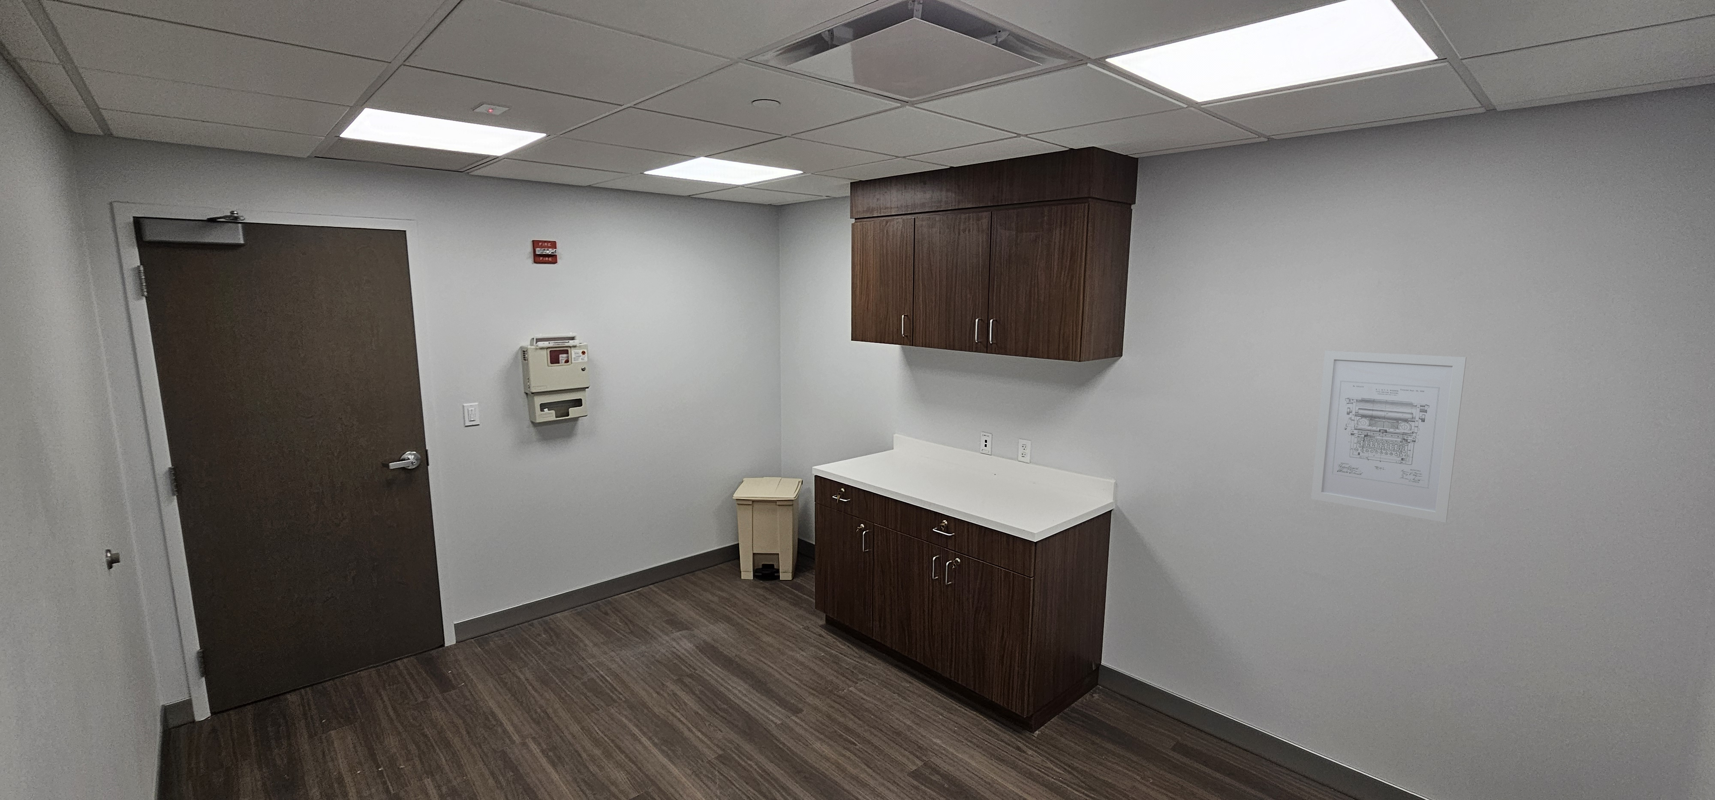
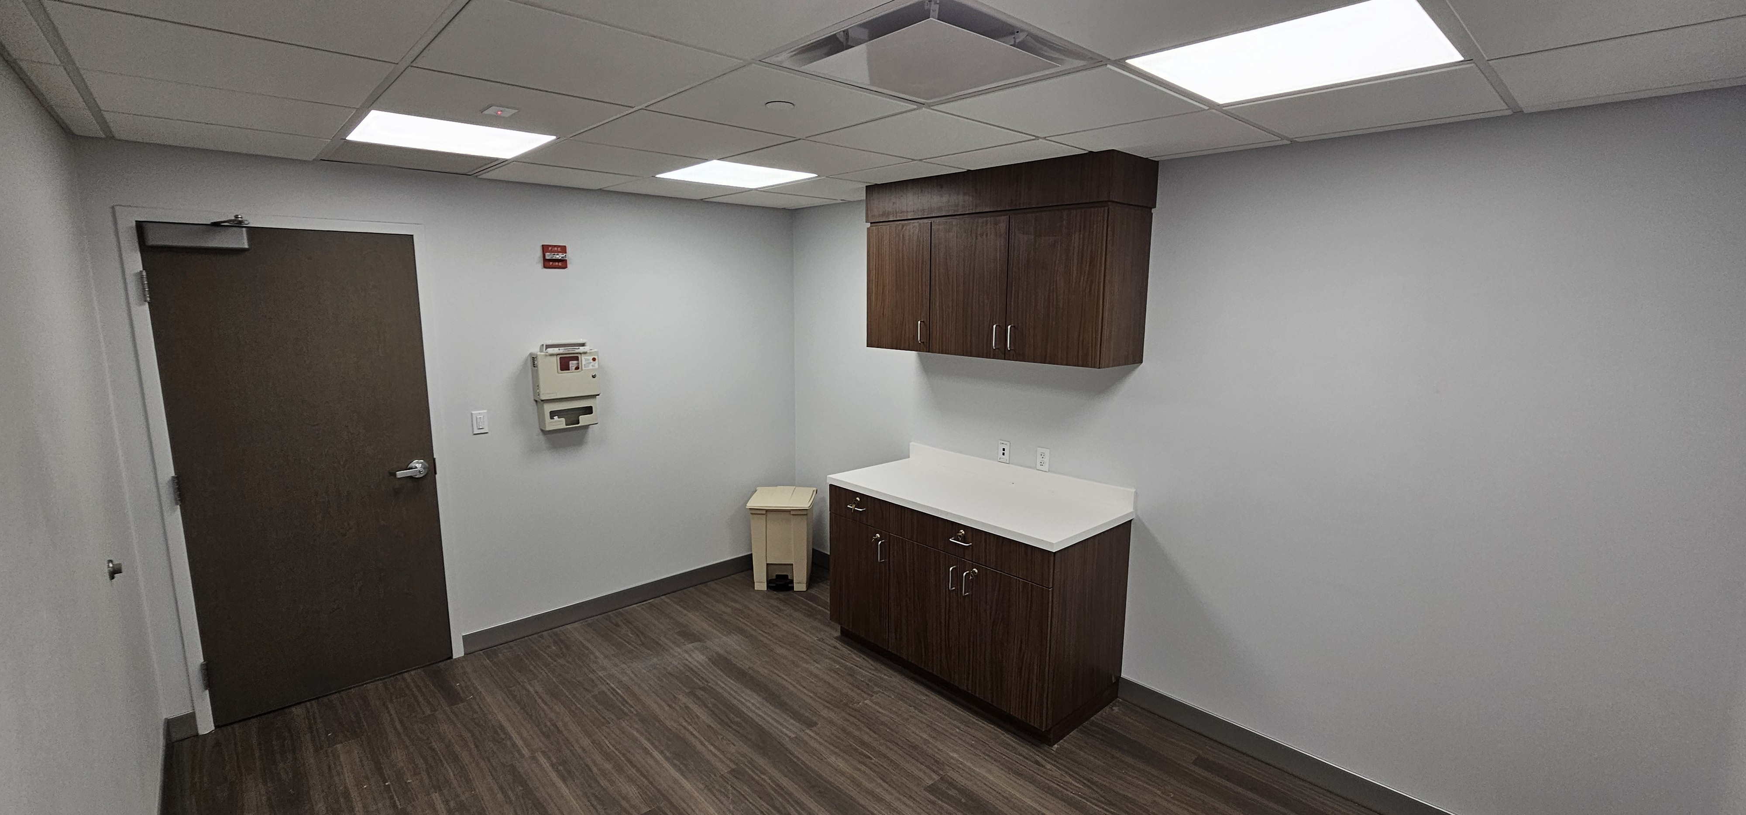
- wall art [1310,350,1467,522]
